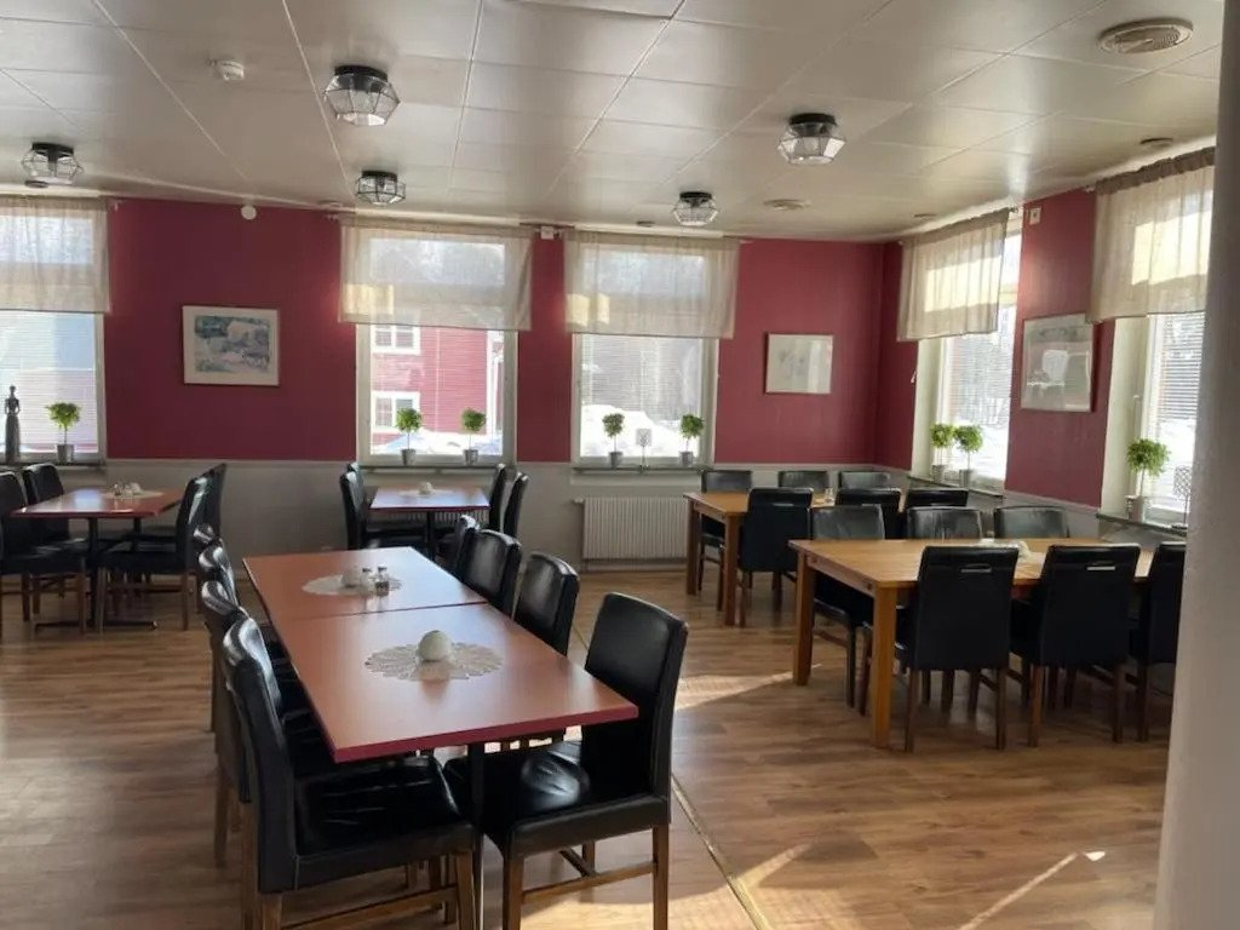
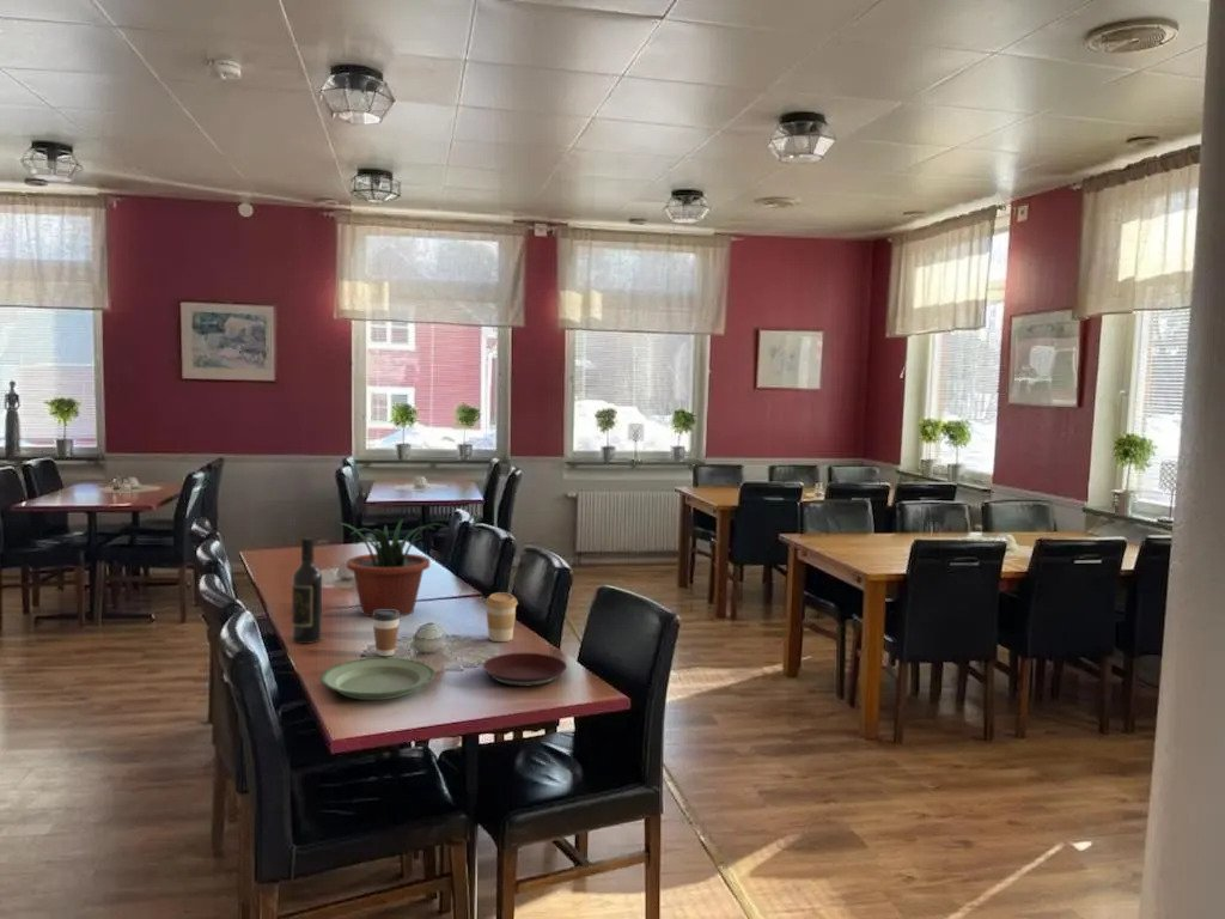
+ potted plant [336,519,449,619]
+ plate [482,652,568,688]
+ plate [319,657,435,701]
+ coffee cup [372,610,401,657]
+ wine bottle [291,536,323,645]
+ coffee cup [484,591,519,643]
